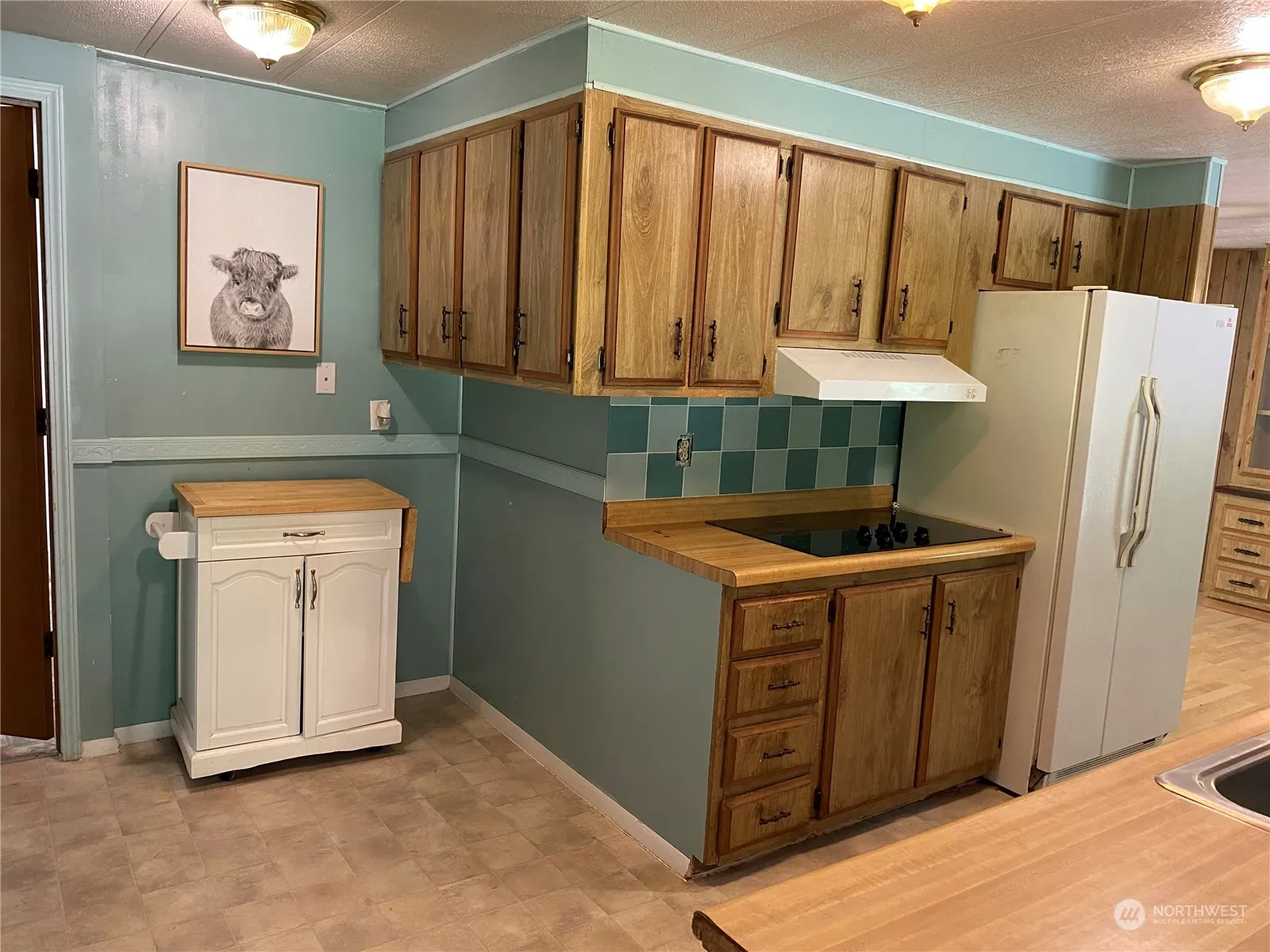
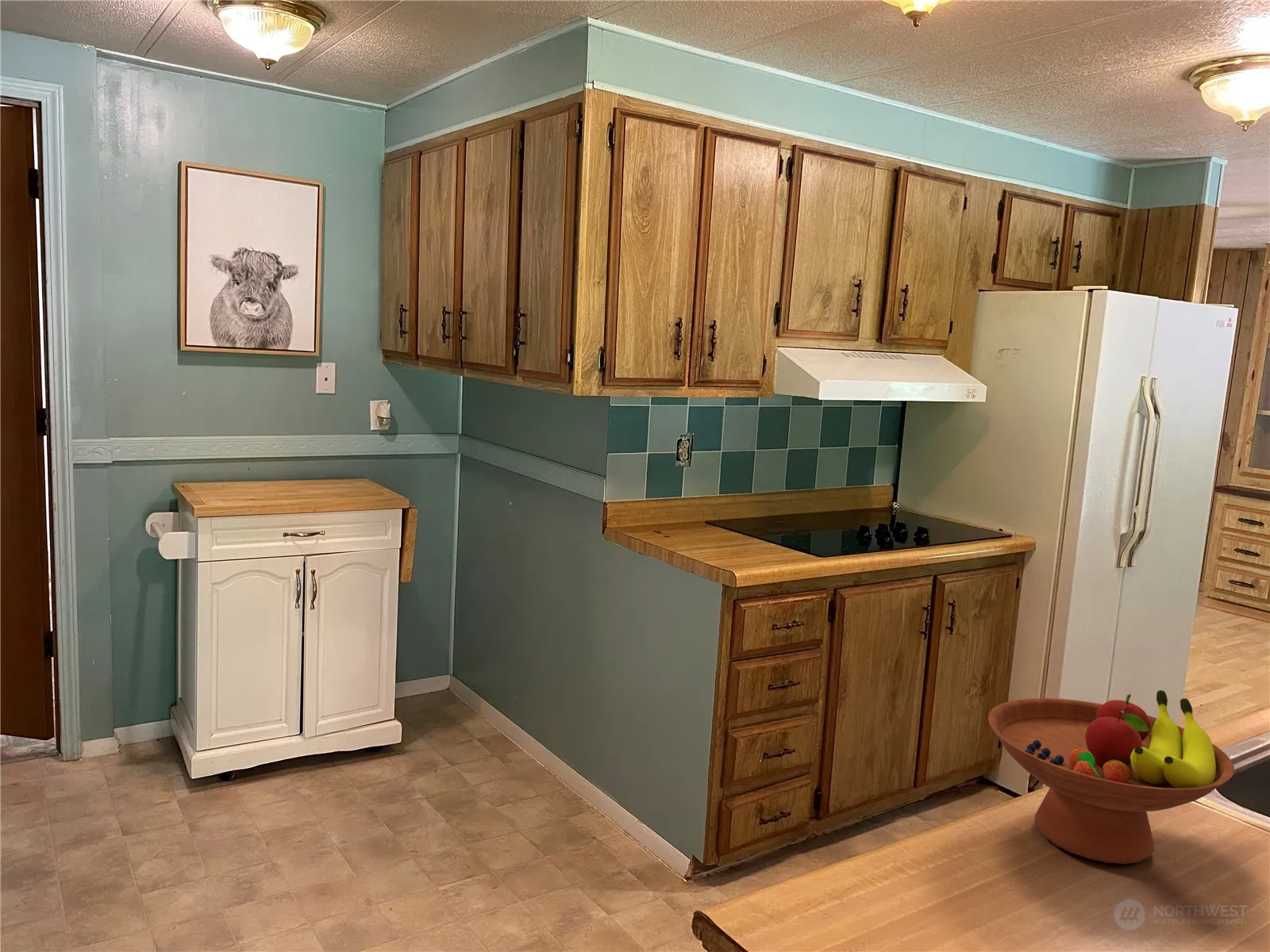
+ fruit bowl [987,689,1235,865]
